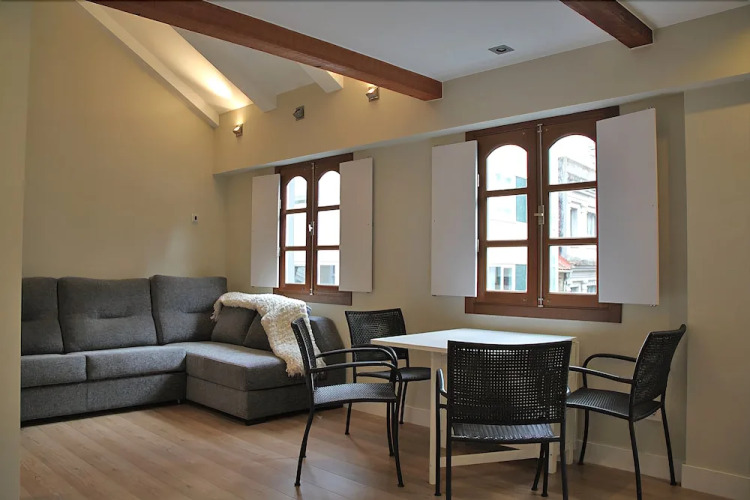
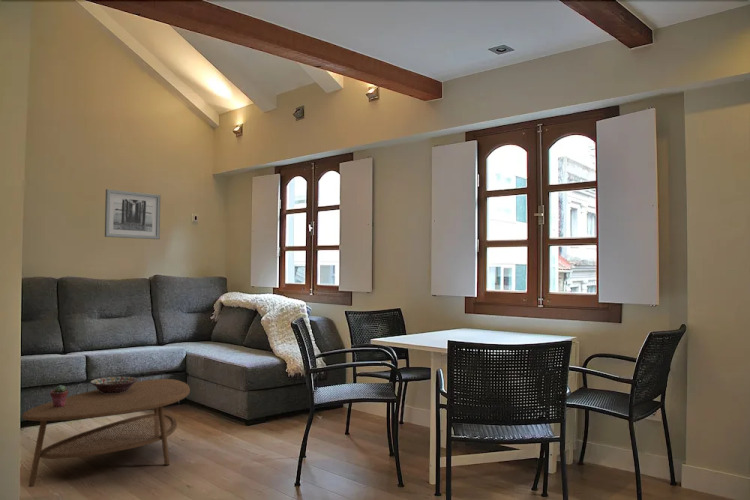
+ potted succulent [49,384,69,407]
+ wall art [104,188,161,240]
+ decorative bowl [90,375,139,393]
+ coffee table [21,378,191,488]
